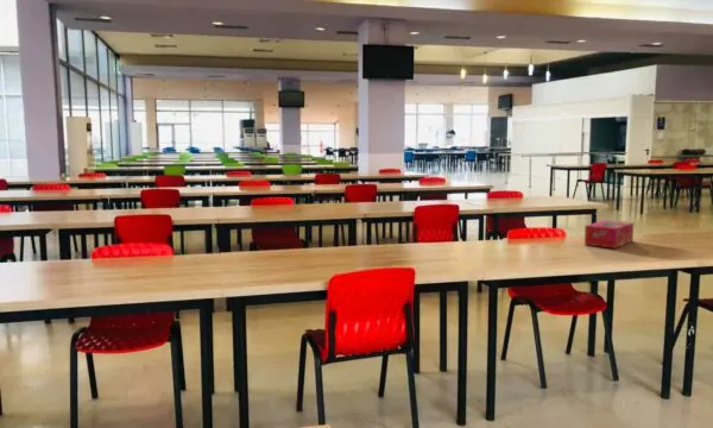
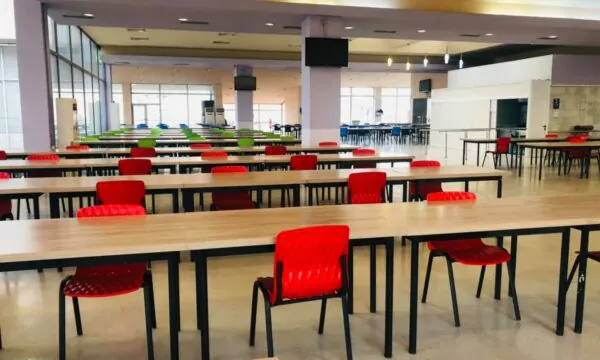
- tissue box [583,219,635,250]
